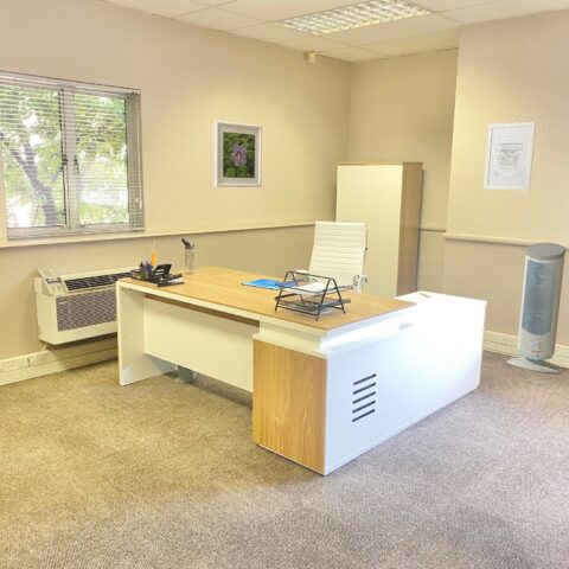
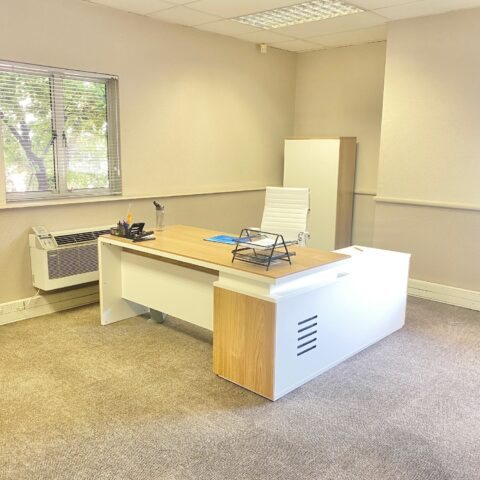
- wall art [482,121,537,191]
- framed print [213,120,263,188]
- air purifier [506,242,567,375]
